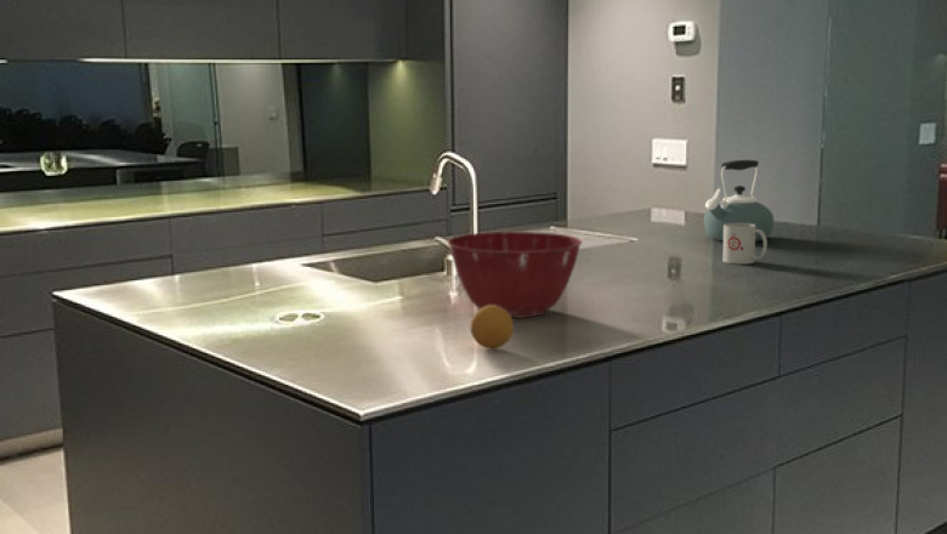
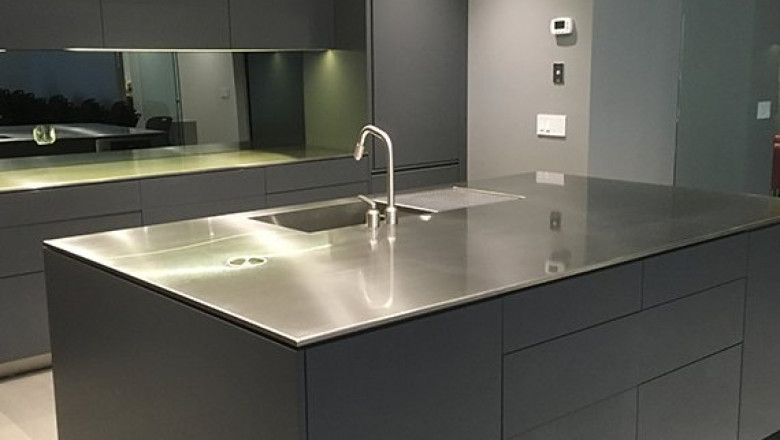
- mug [722,223,769,266]
- mixing bowl [446,231,583,319]
- kettle [703,159,775,243]
- fruit [470,305,515,350]
